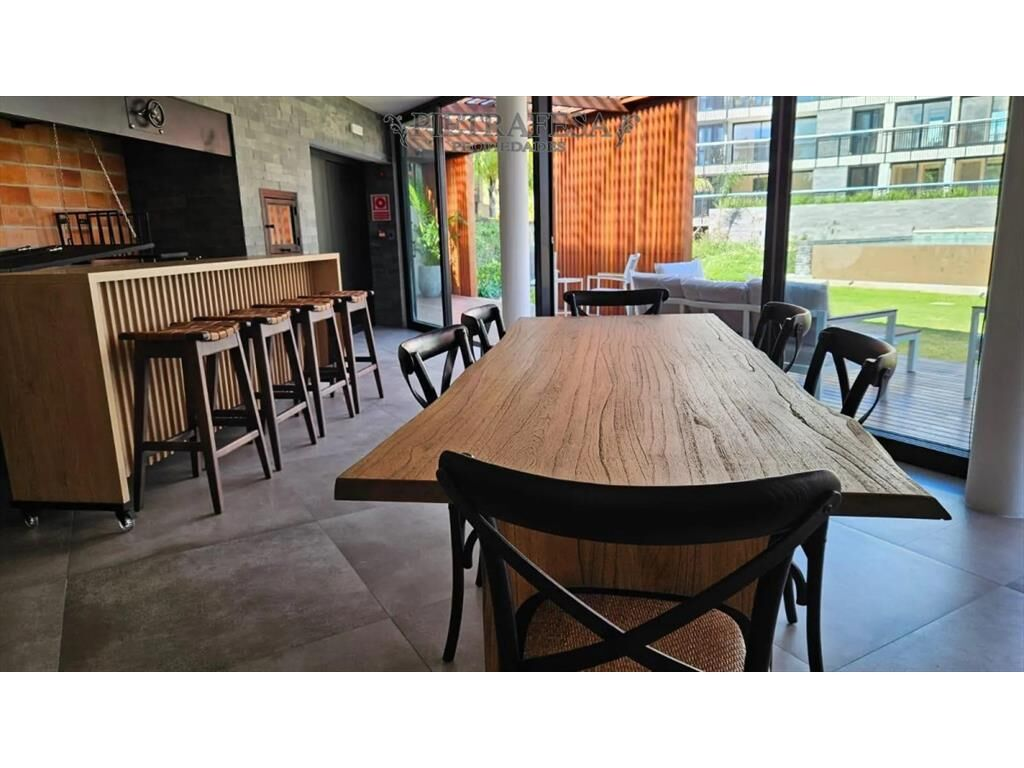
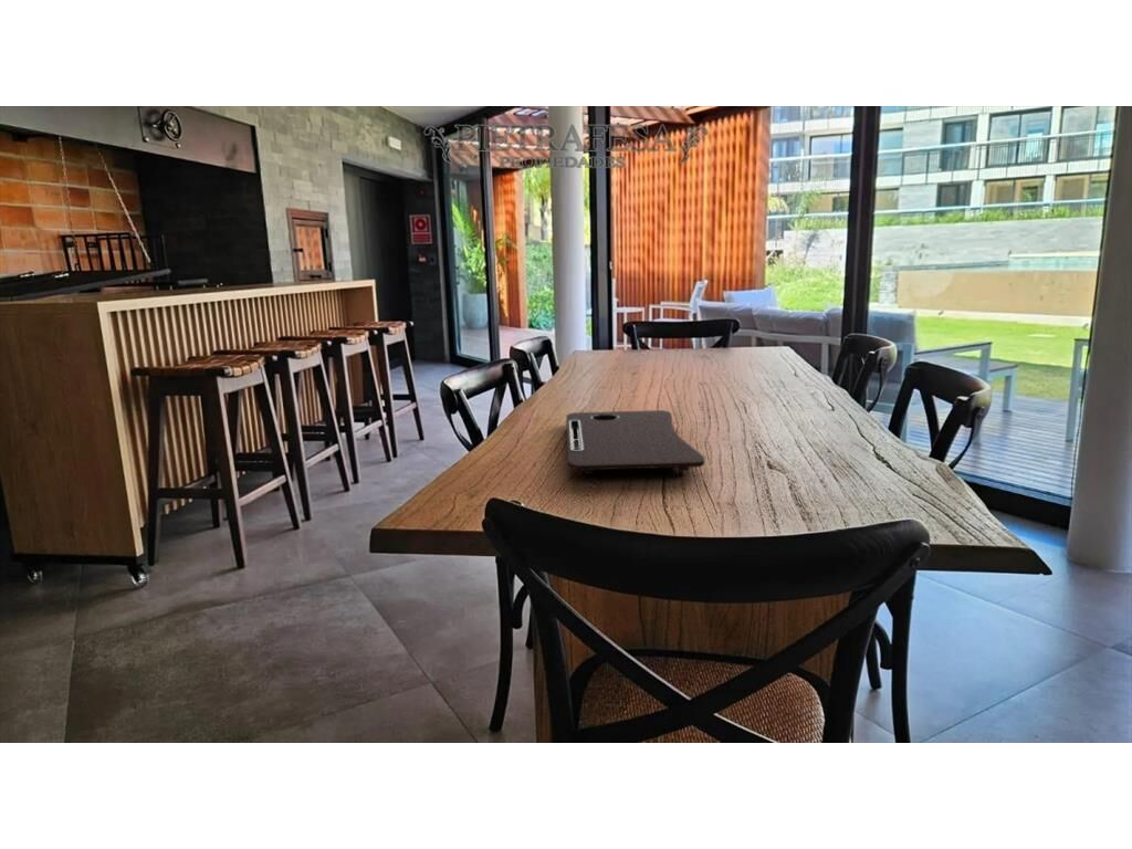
+ cutting board [565,409,705,475]
